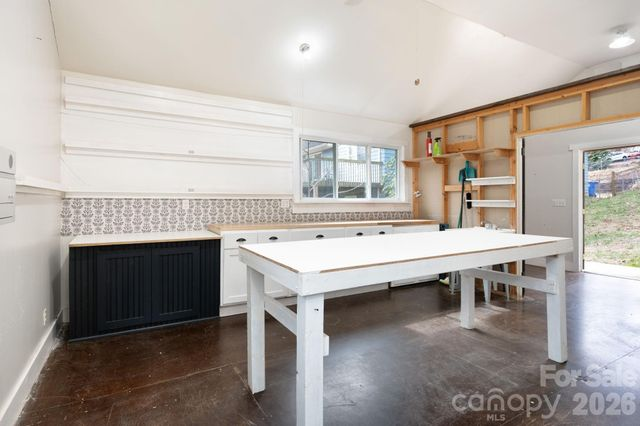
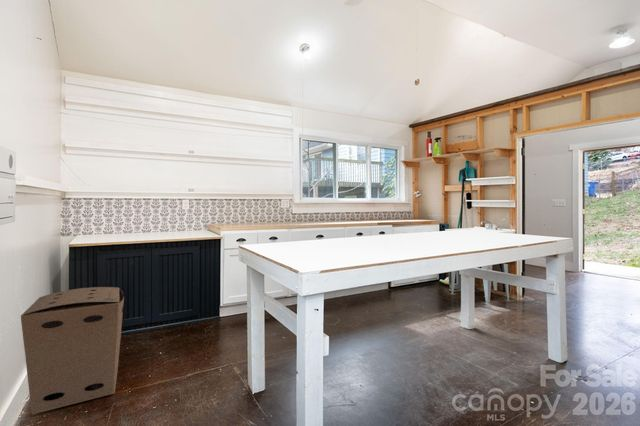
+ cardboard box [20,286,125,415]
